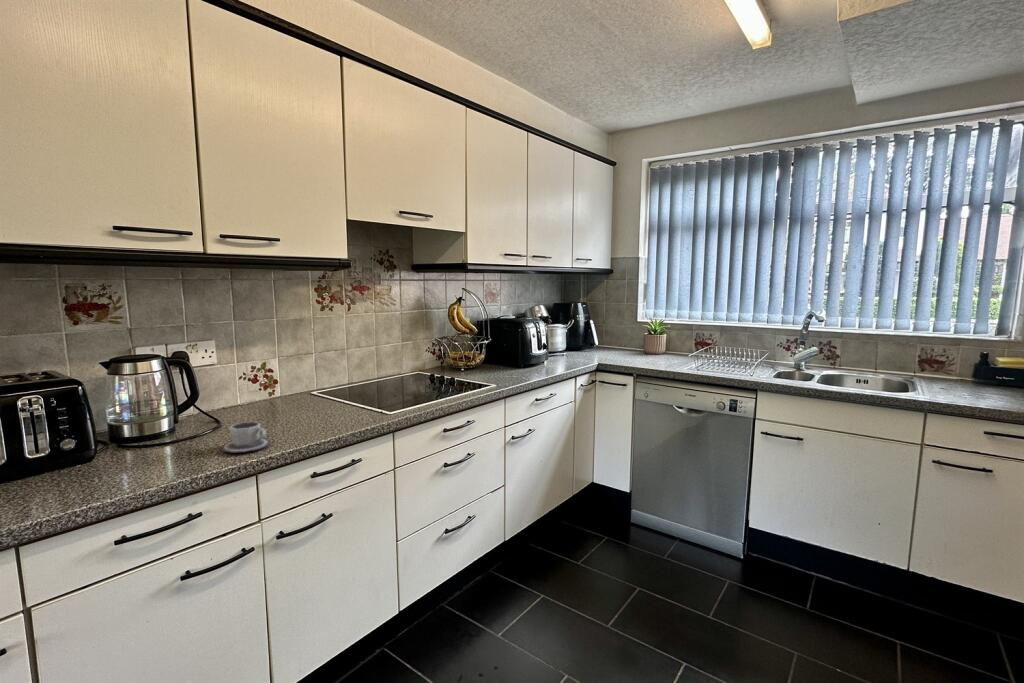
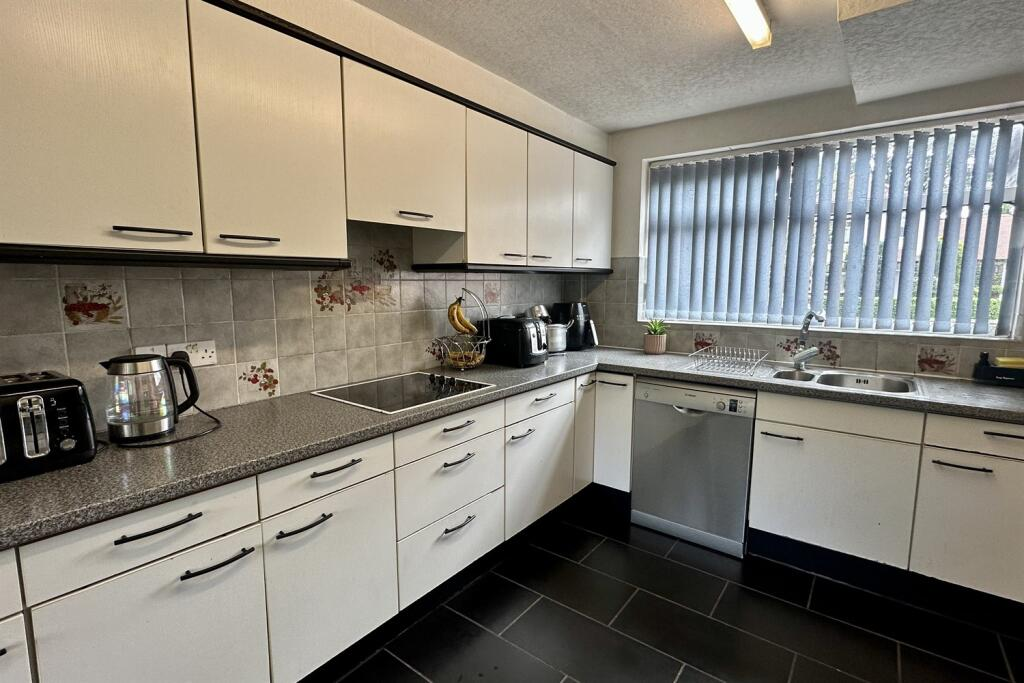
- cup [220,421,272,454]
